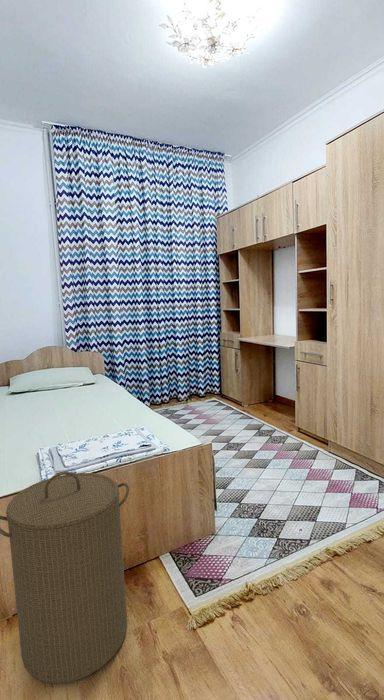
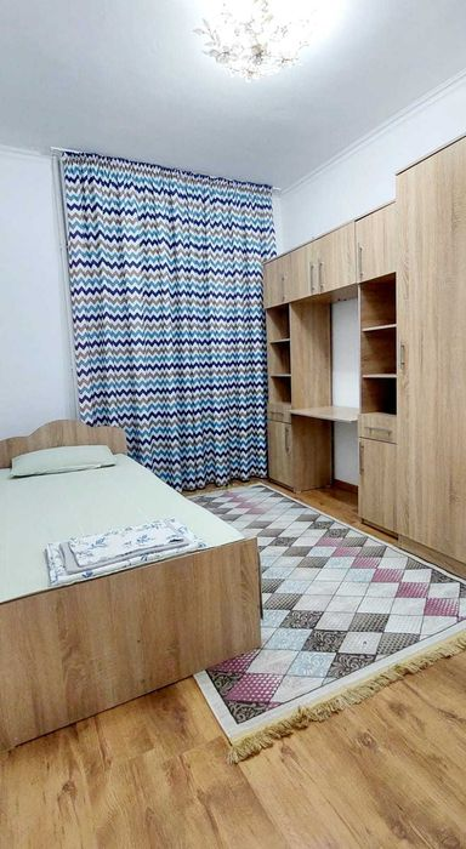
- laundry hamper [0,471,130,685]
